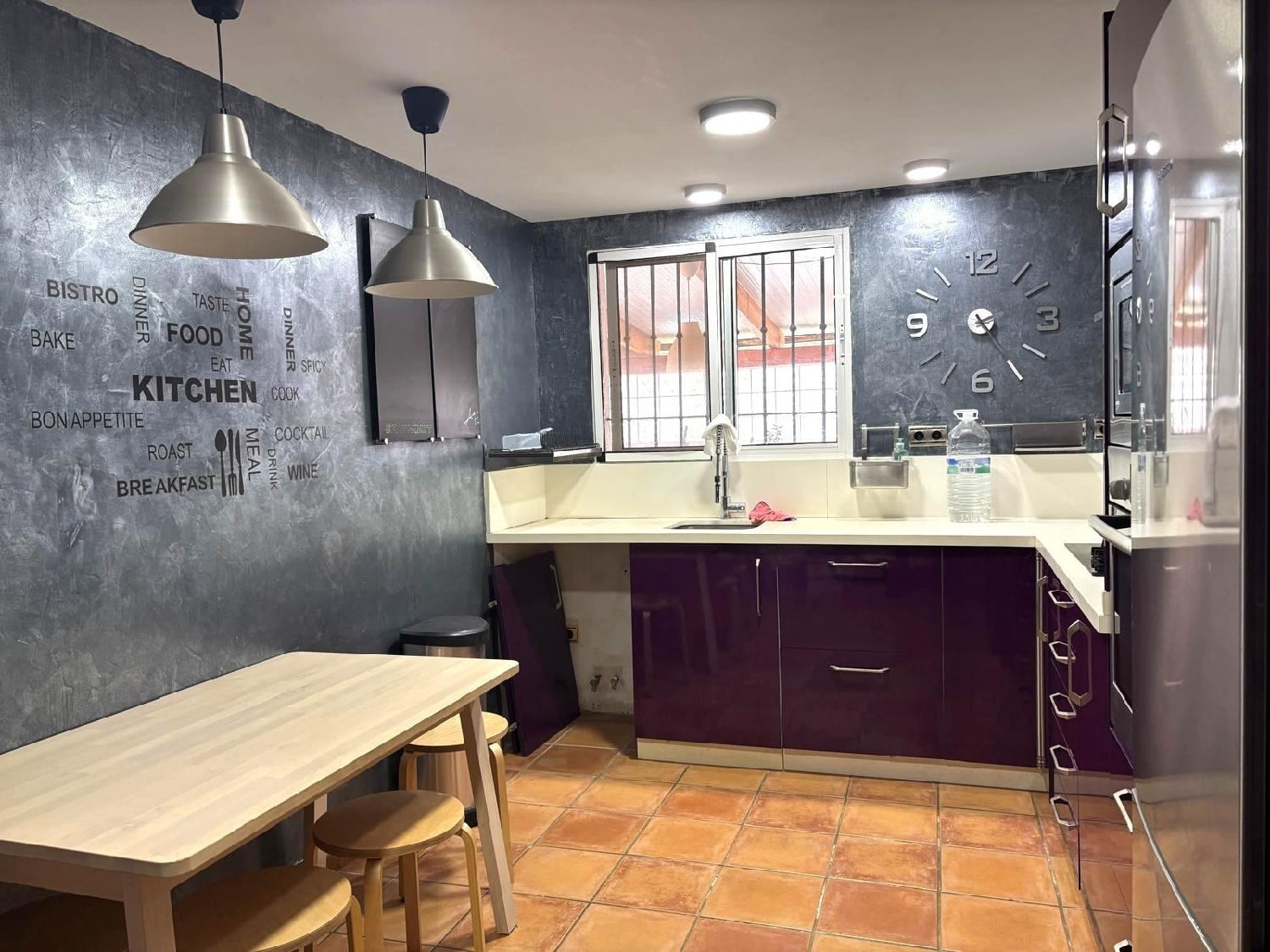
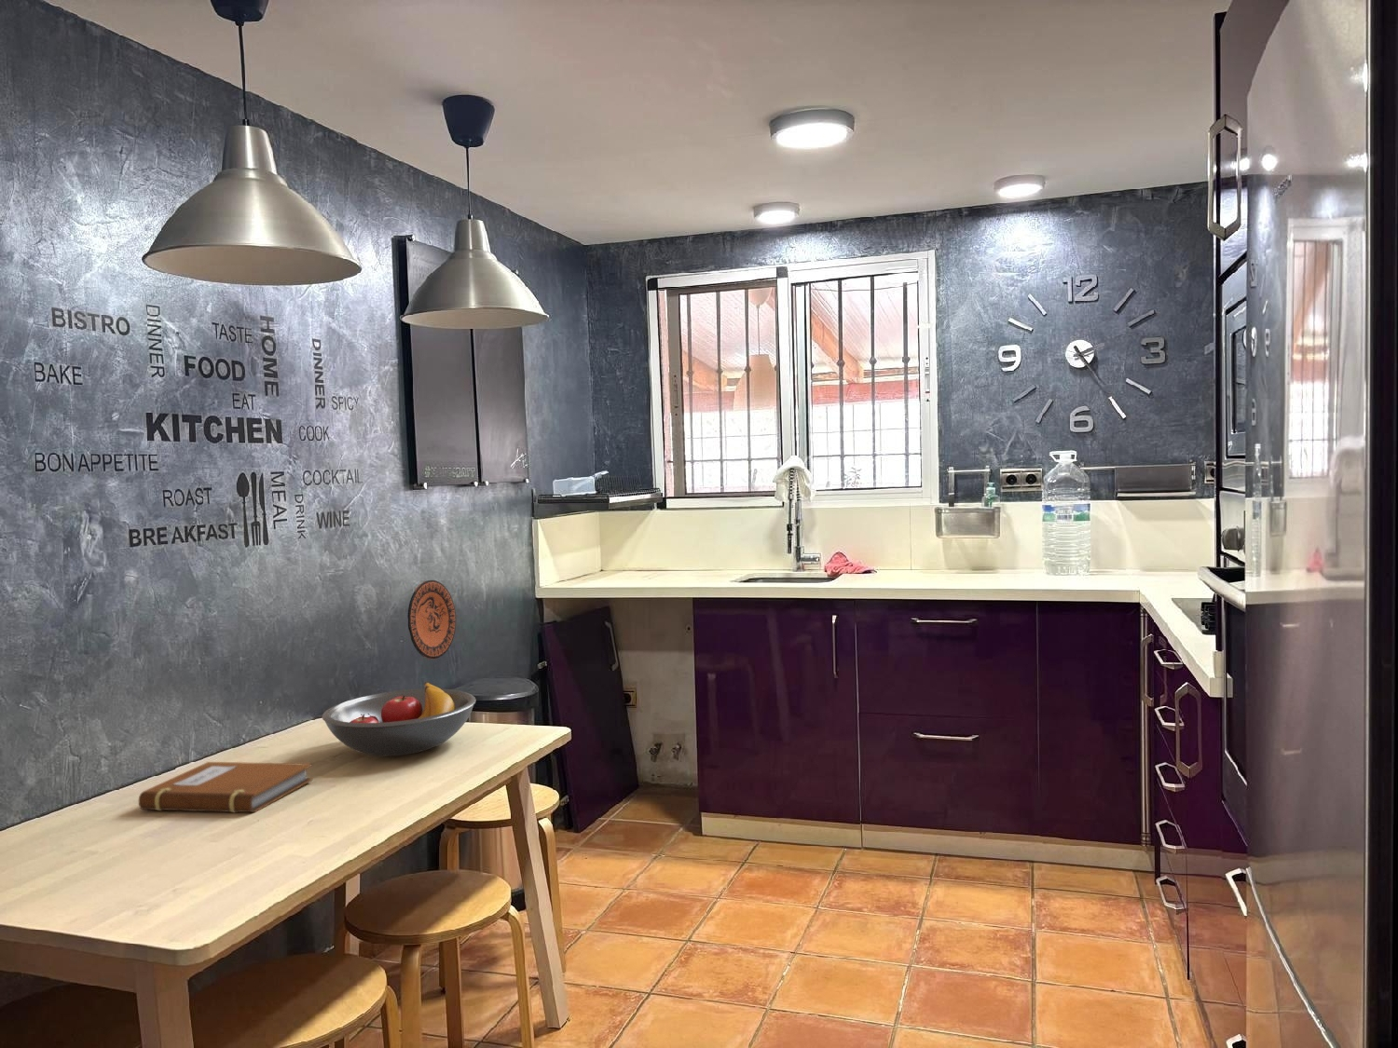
+ decorative plate [406,579,457,661]
+ notebook [138,761,313,814]
+ fruit bowl [321,681,477,757]
